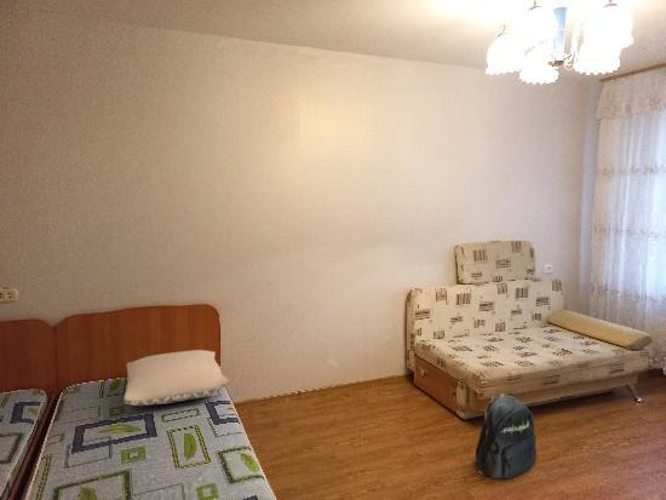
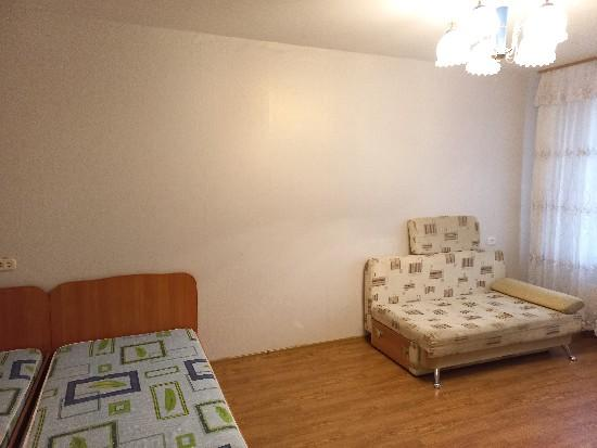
- pillow [122,349,230,407]
- backpack [475,392,538,481]
